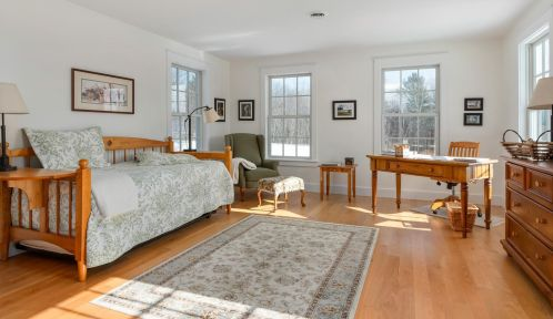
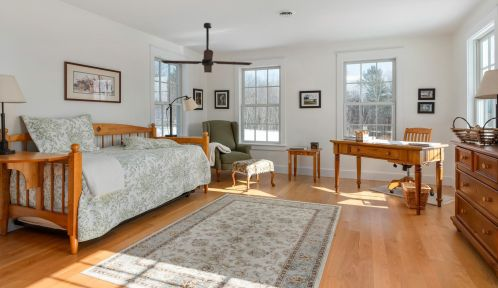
+ ceiling fan [160,22,253,74]
